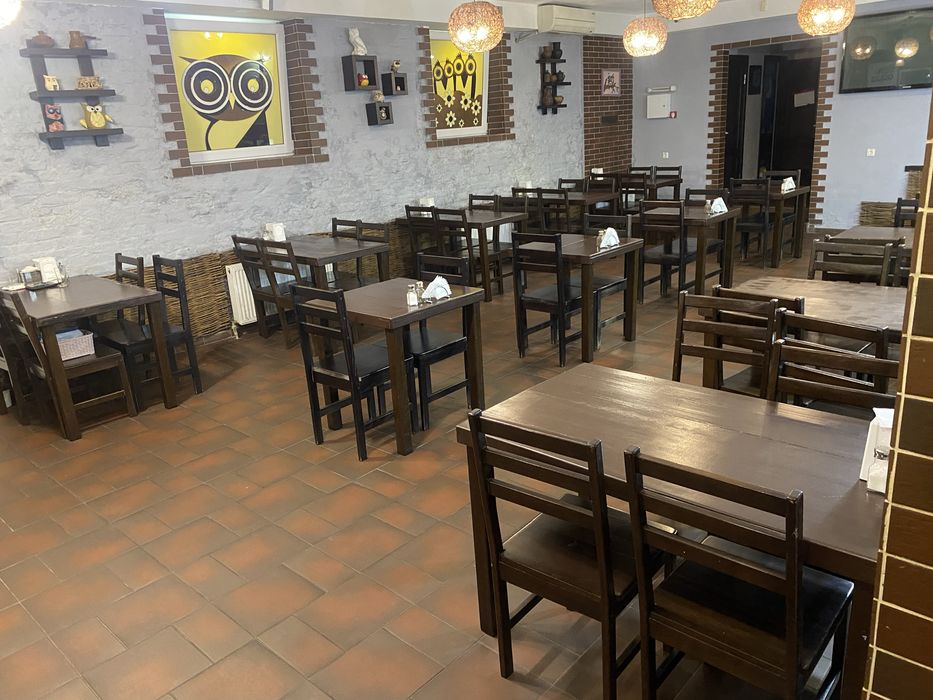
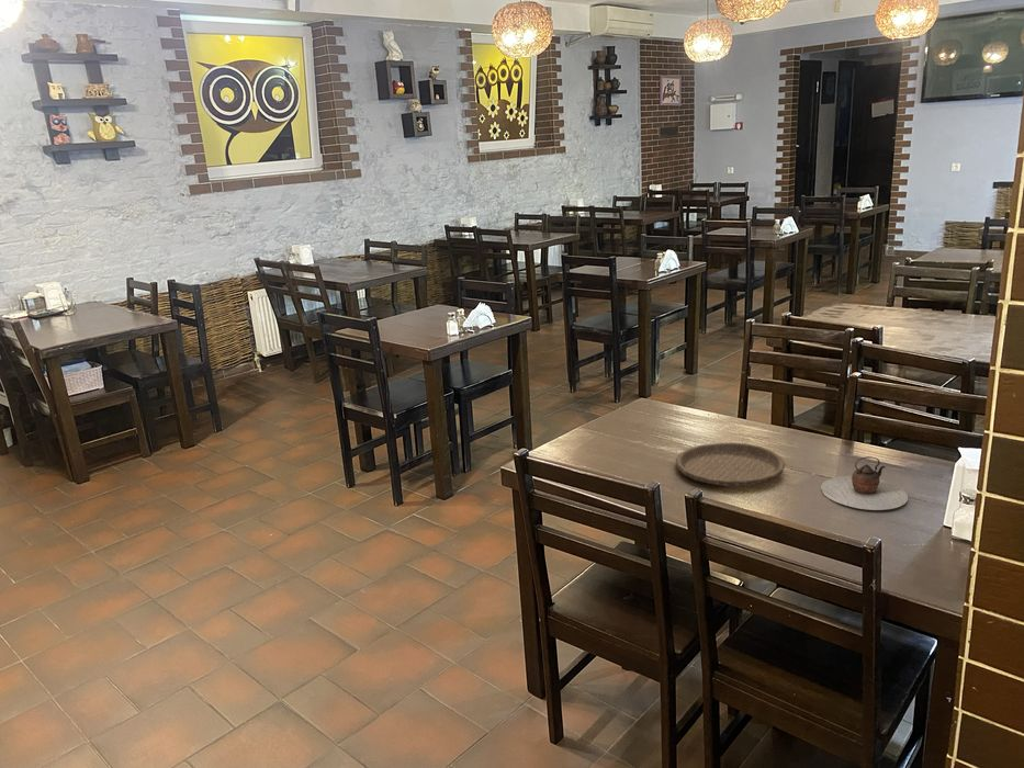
+ teapot [820,455,909,511]
+ plate [675,441,786,487]
